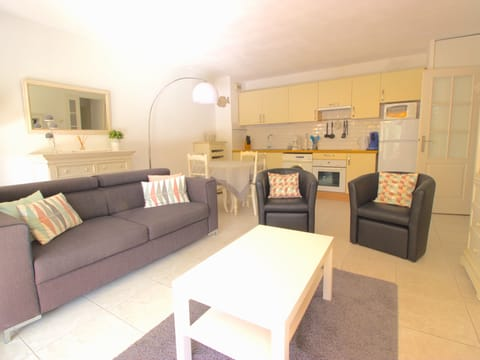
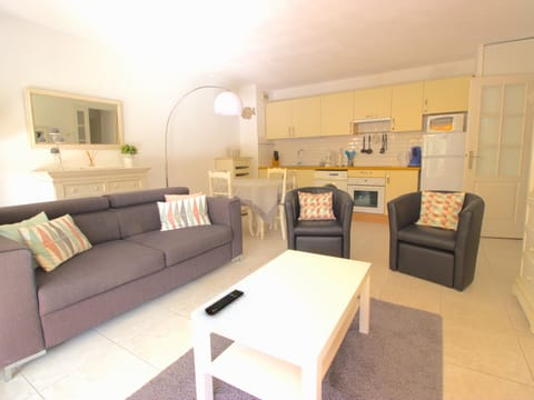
+ remote control [204,289,245,316]
